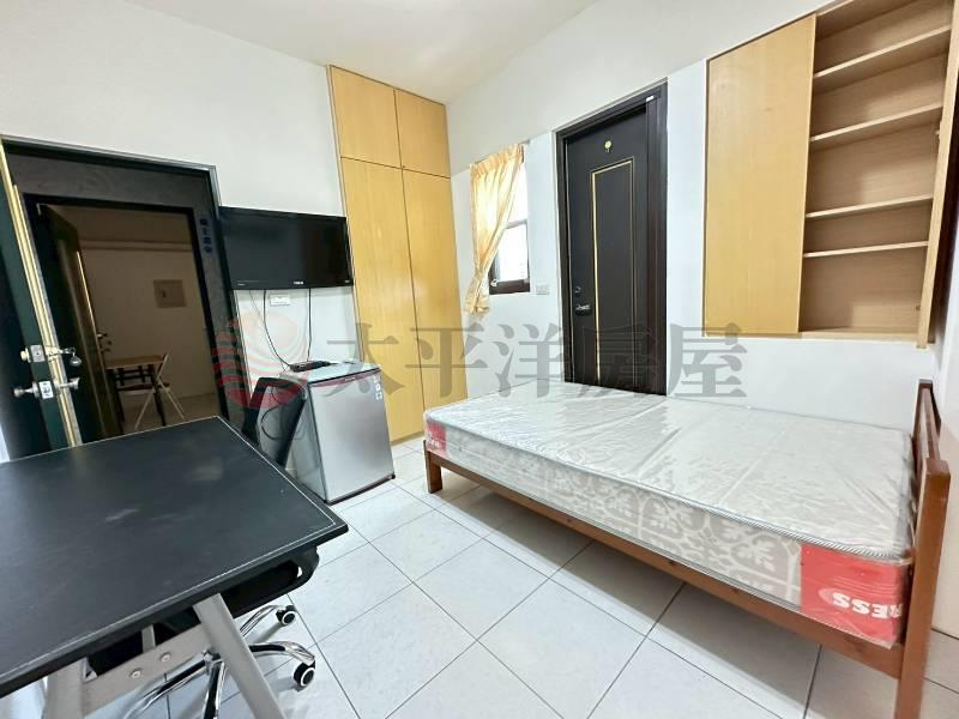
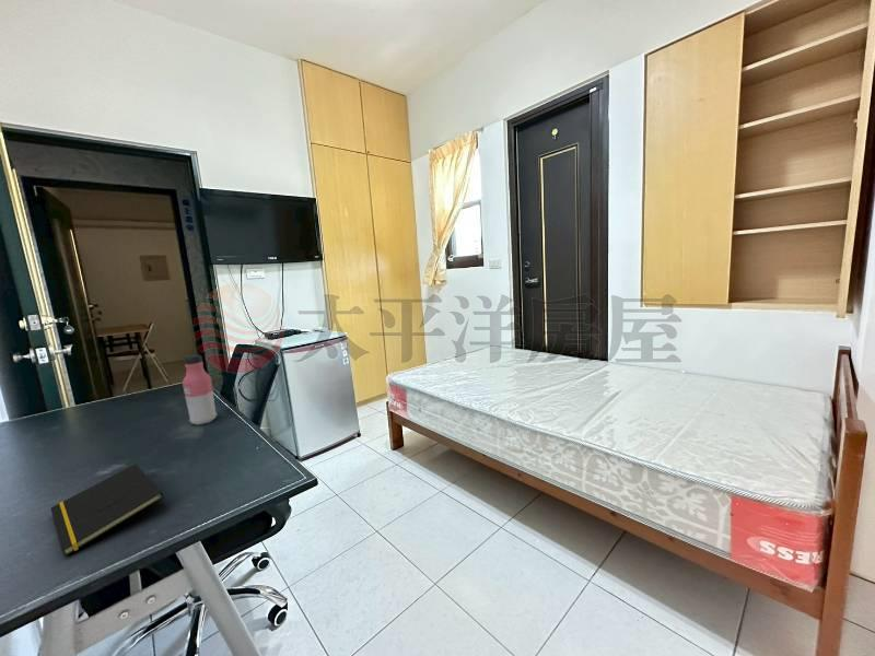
+ water bottle [182,353,218,426]
+ notepad [49,462,164,557]
